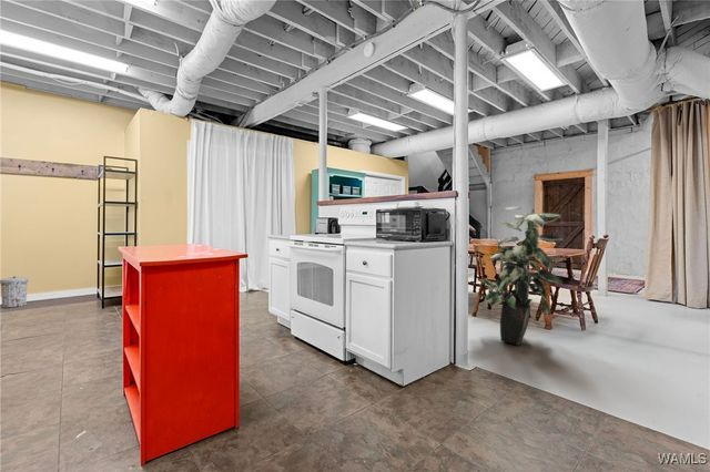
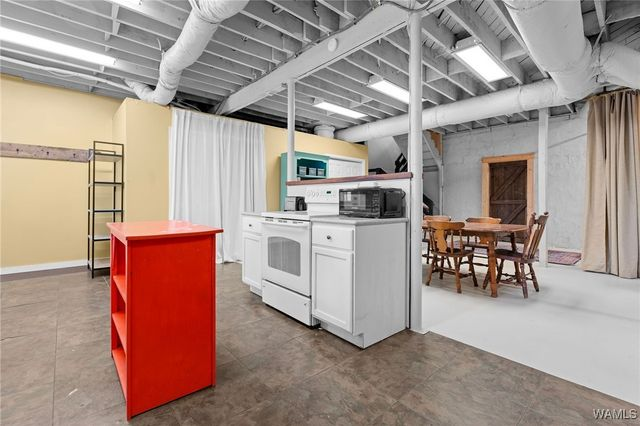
- trash can [0,276,29,309]
- indoor plant [481,205,565,347]
